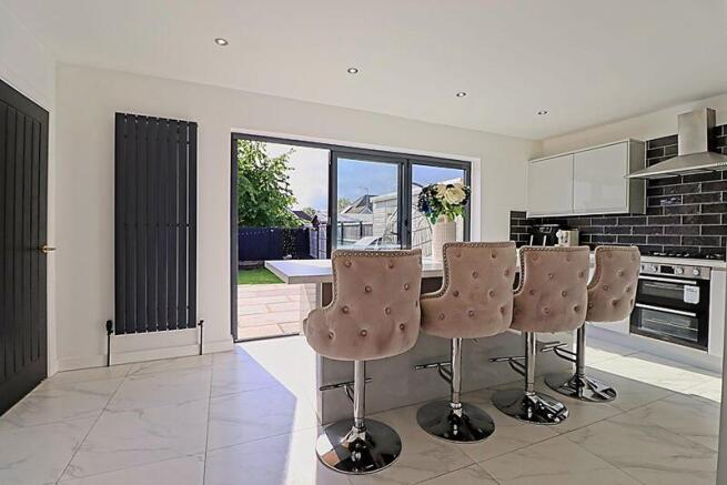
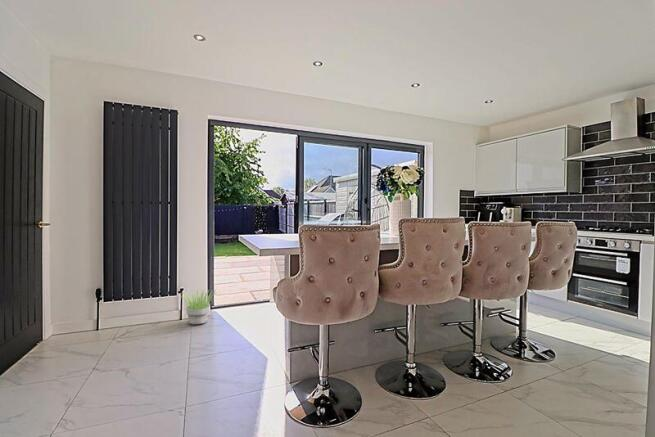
+ potted plant [181,288,215,326]
